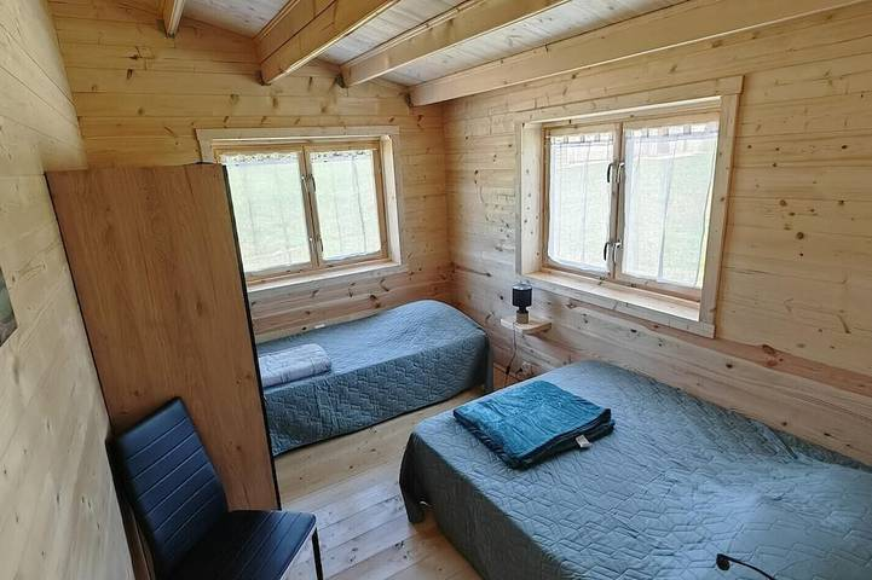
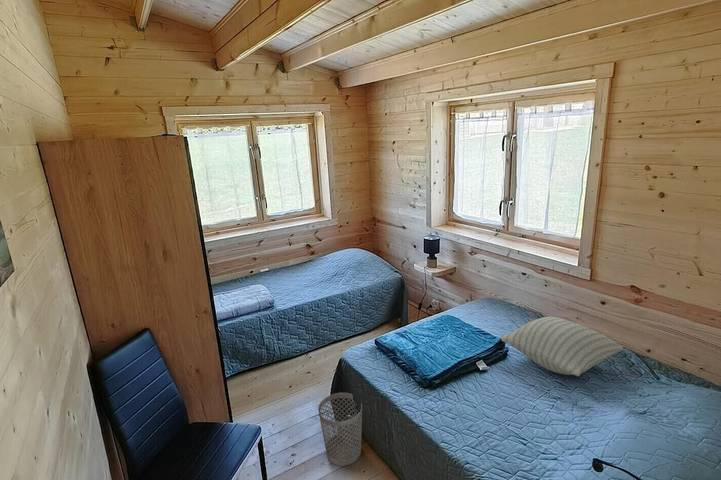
+ pillow [500,316,624,377]
+ wastebasket [317,392,363,467]
